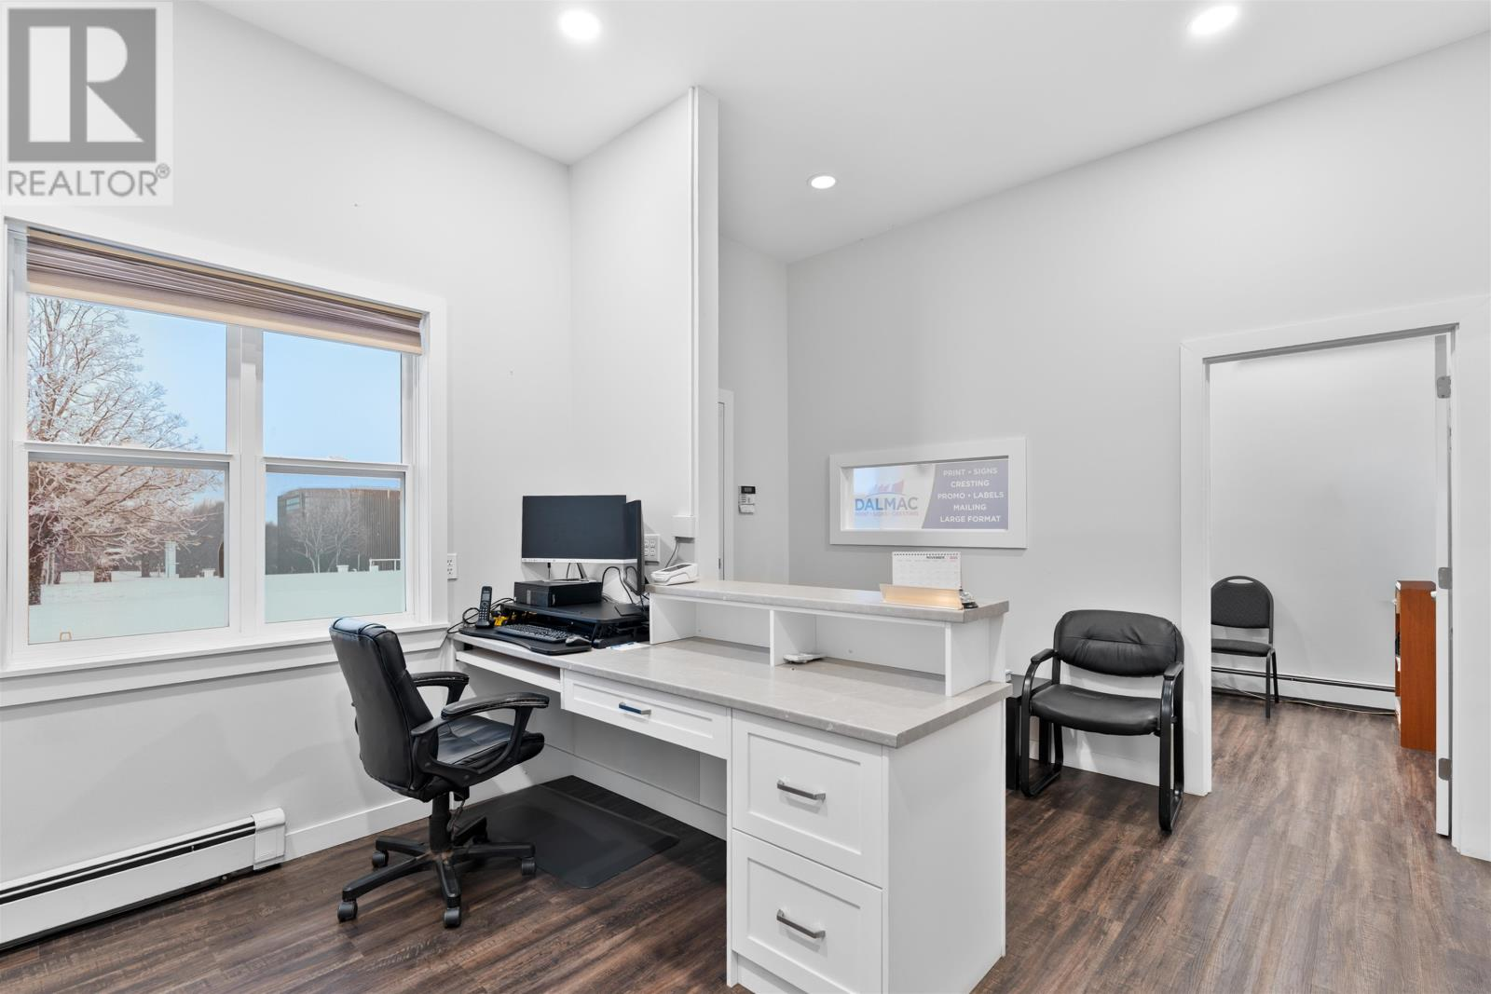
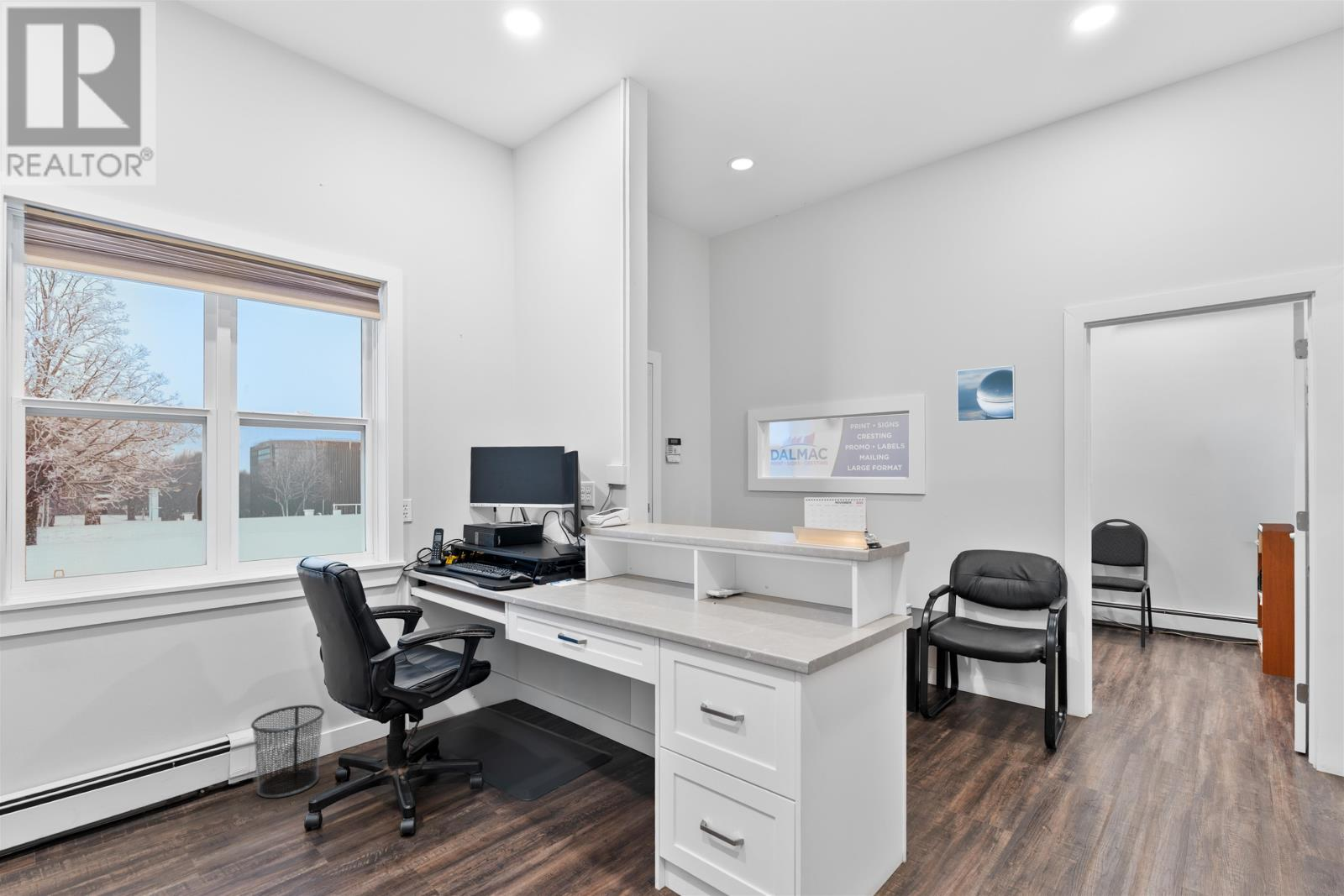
+ waste bin [250,704,325,799]
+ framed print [956,364,1016,423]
